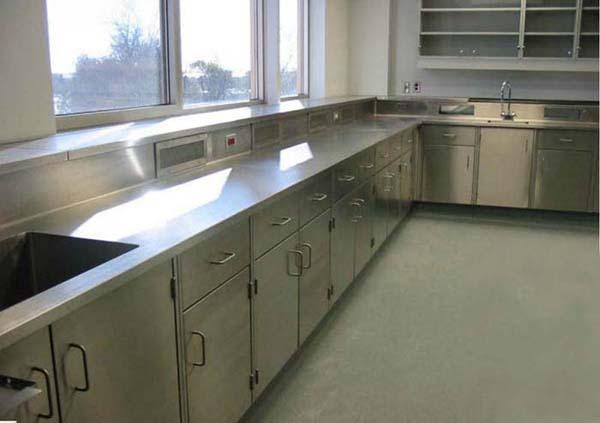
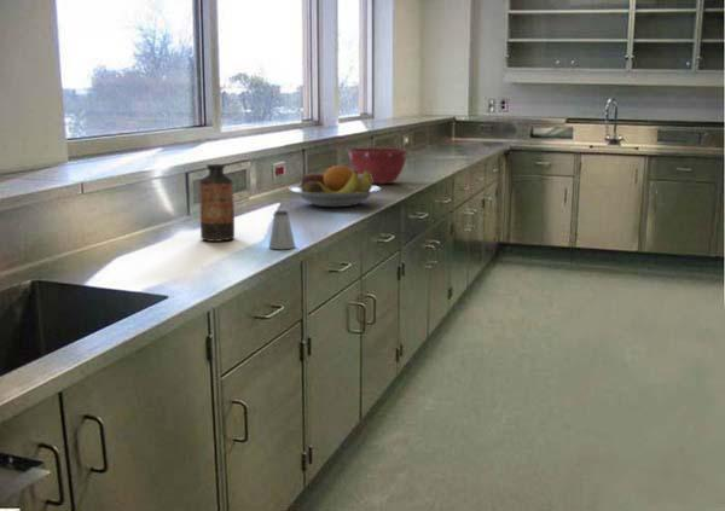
+ saltshaker [268,209,296,250]
+ mixing bowl [346,147,410,185]
+ fruit bowl [288,164,382,208]
+ bottle [198,163,236,243]
